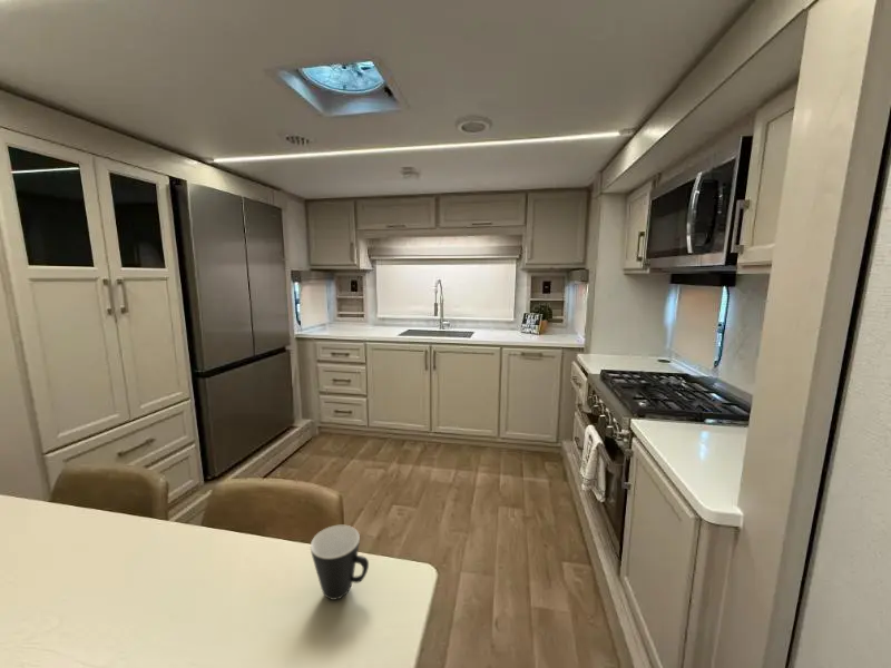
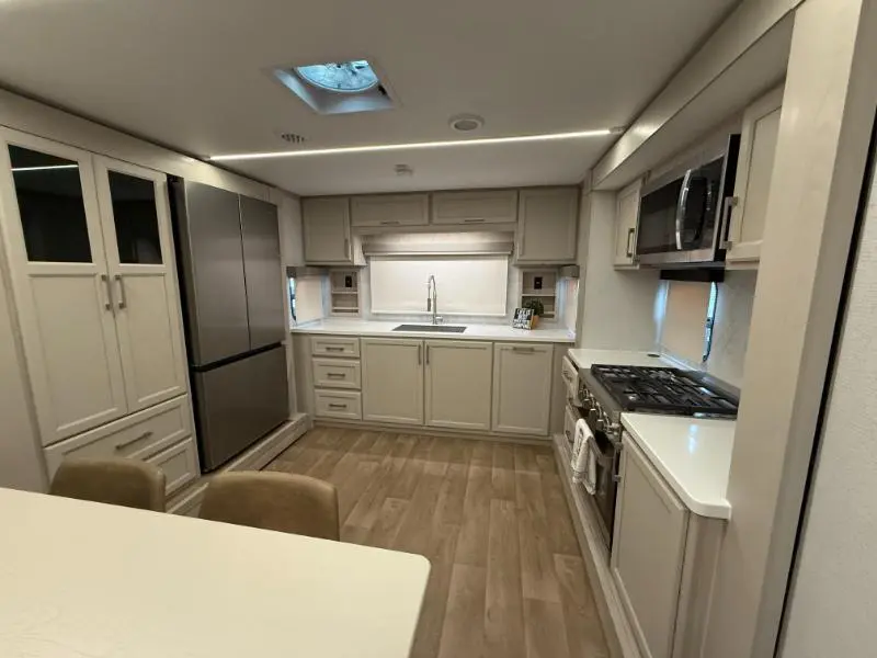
- mug [310,524,370,601]
